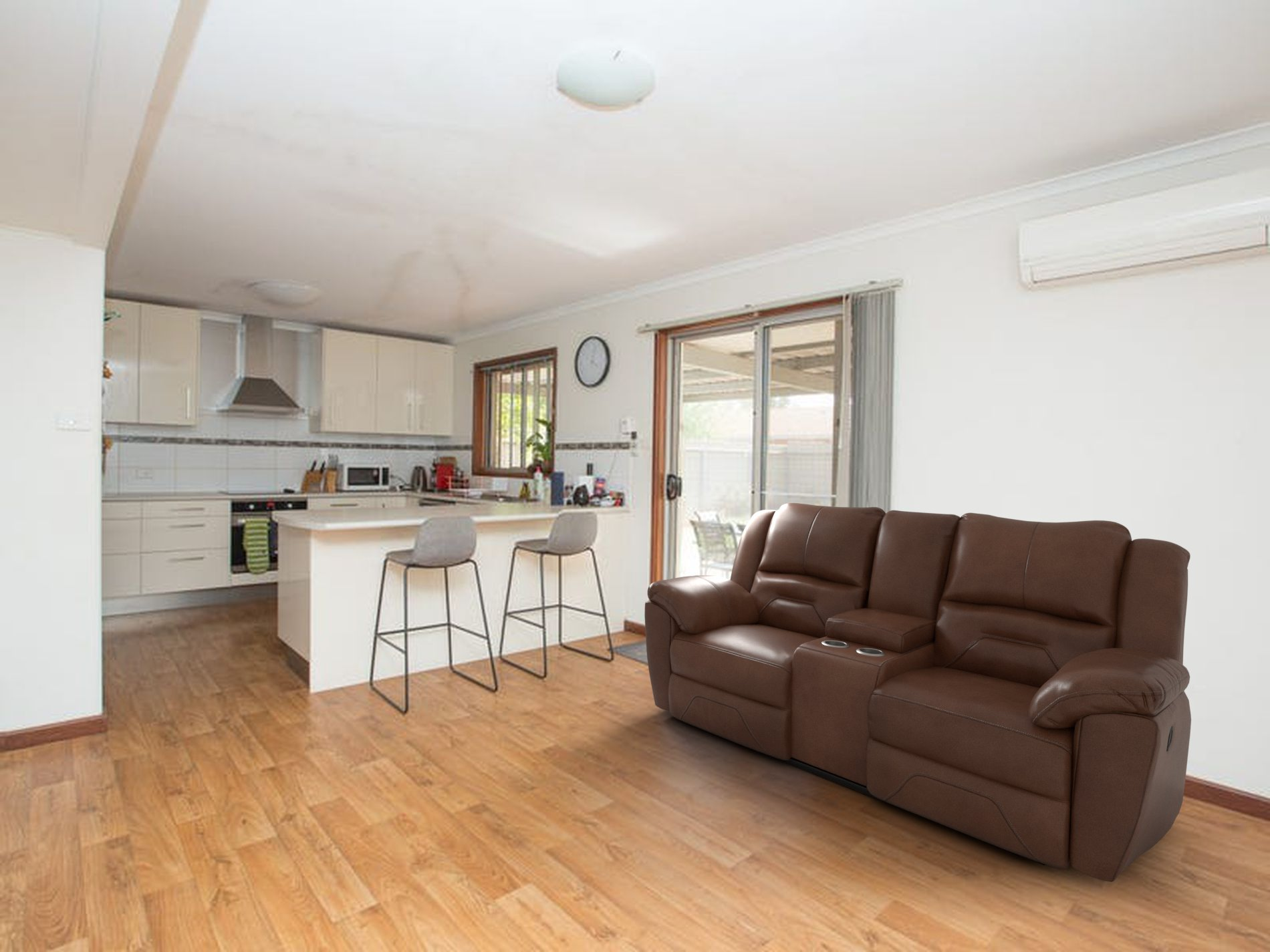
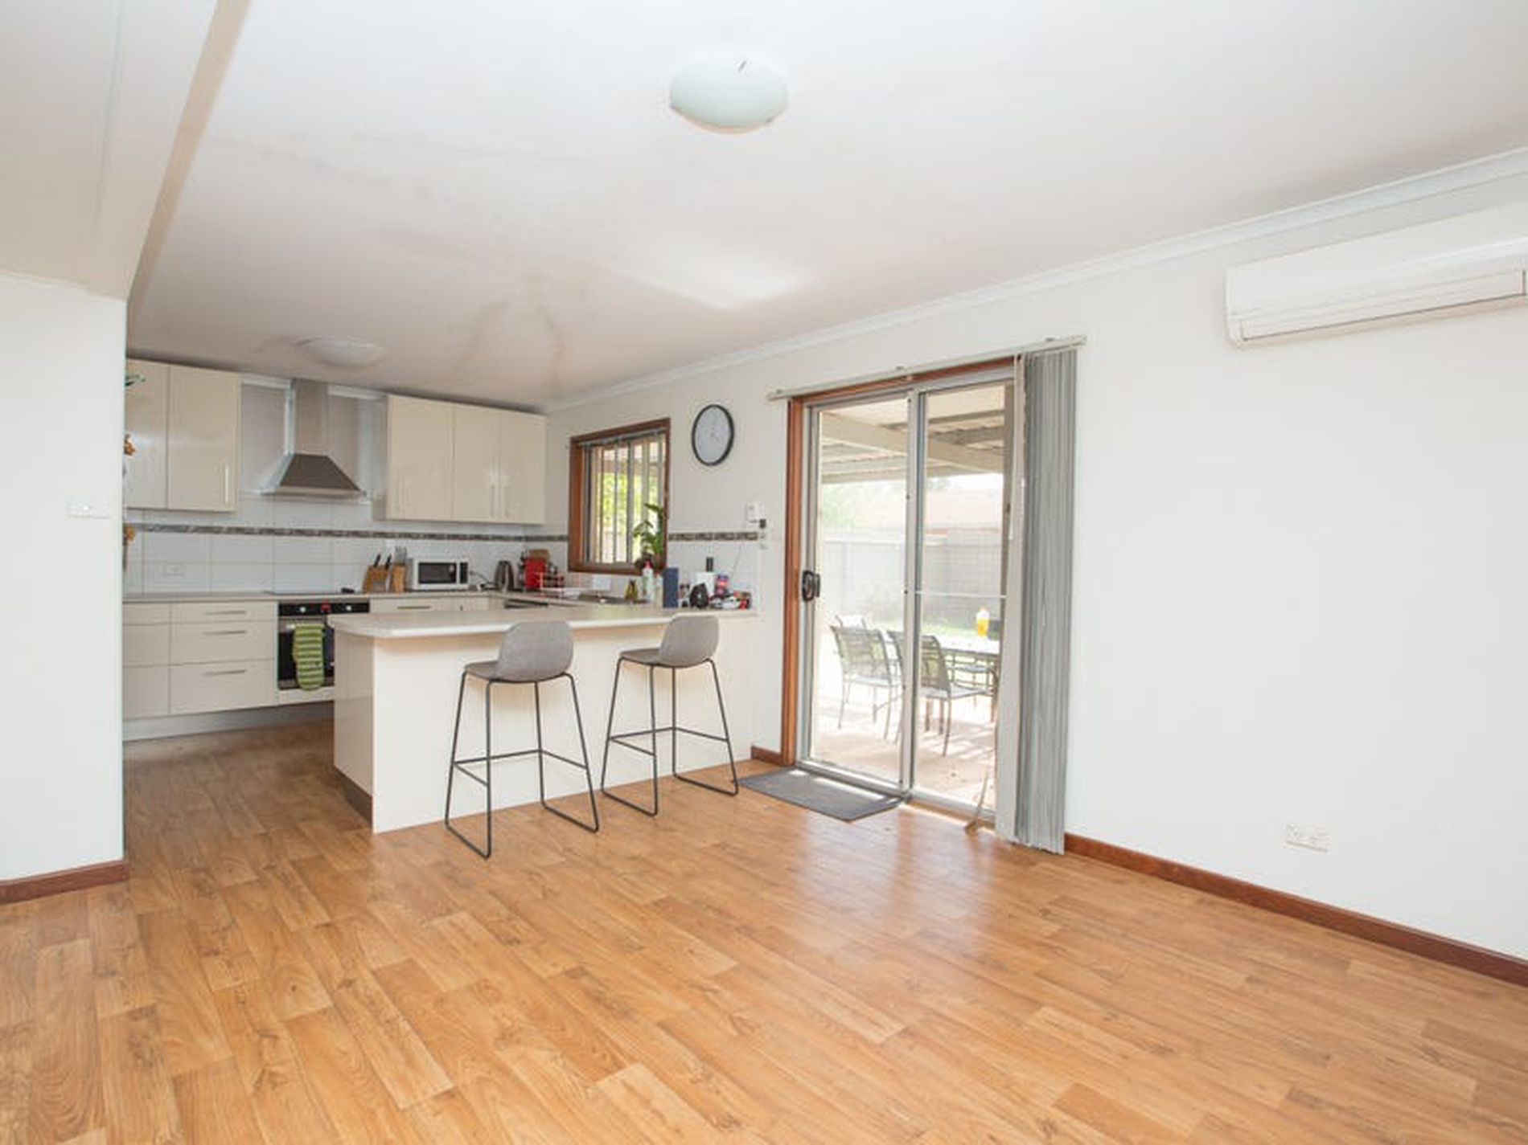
- sofa [644,502,1192,883]
